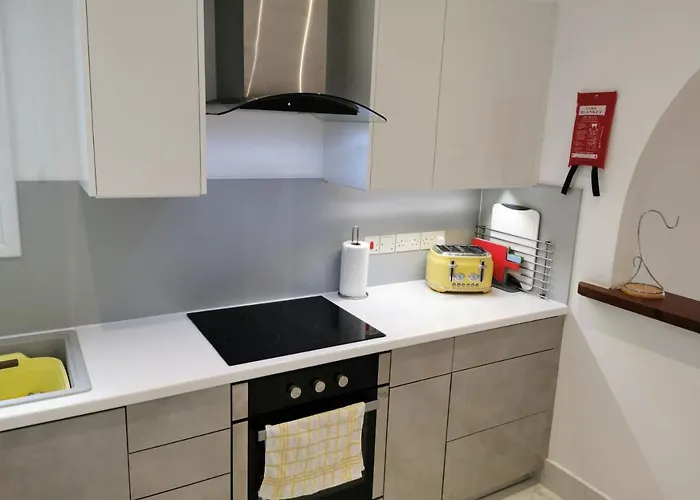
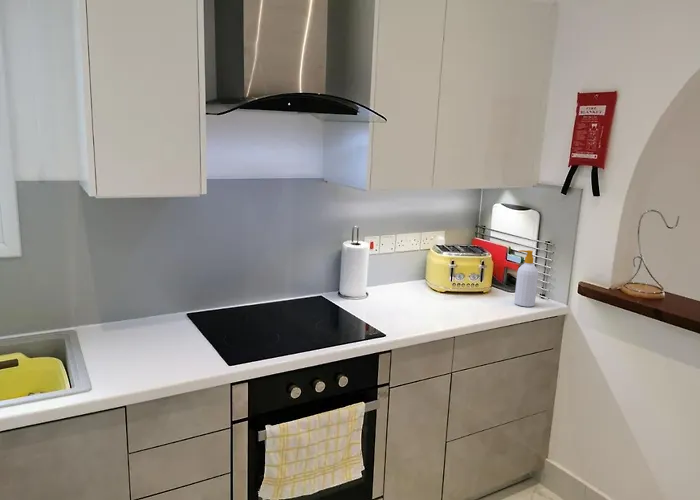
+ soap bottle [513,249,539,308]
